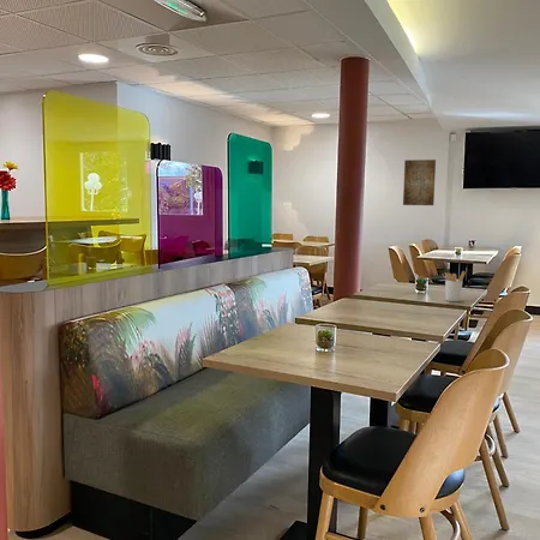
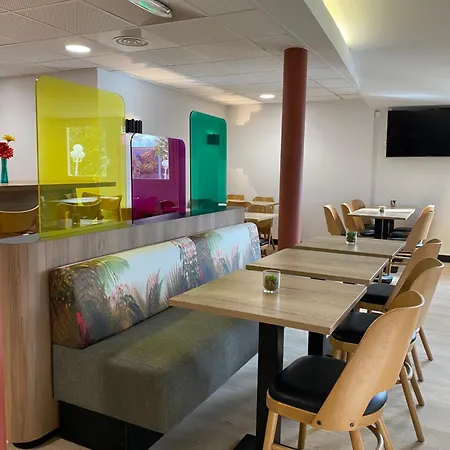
- wall art [402,158,437,206]
- utensil holder [442,270,467,302]
